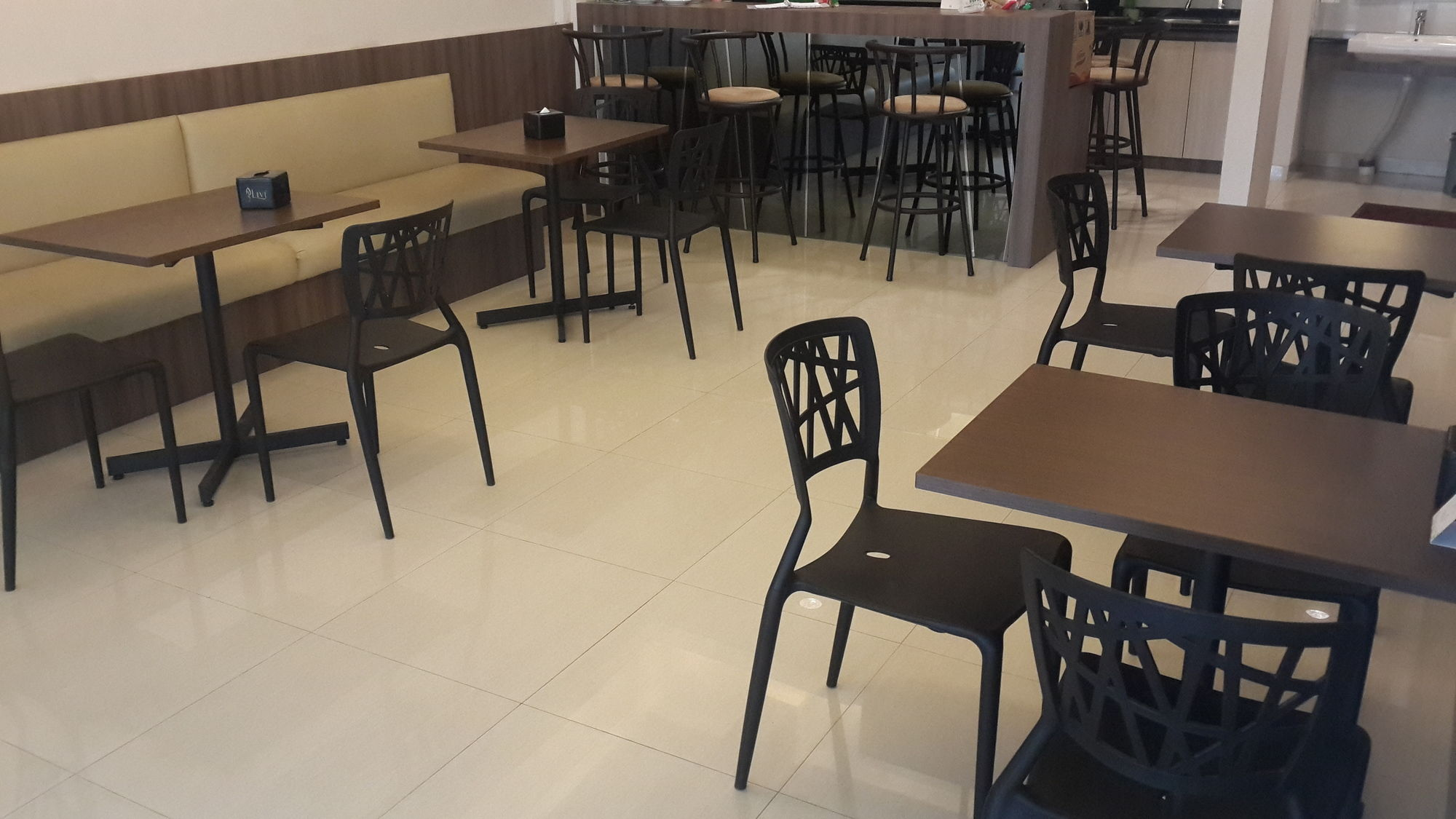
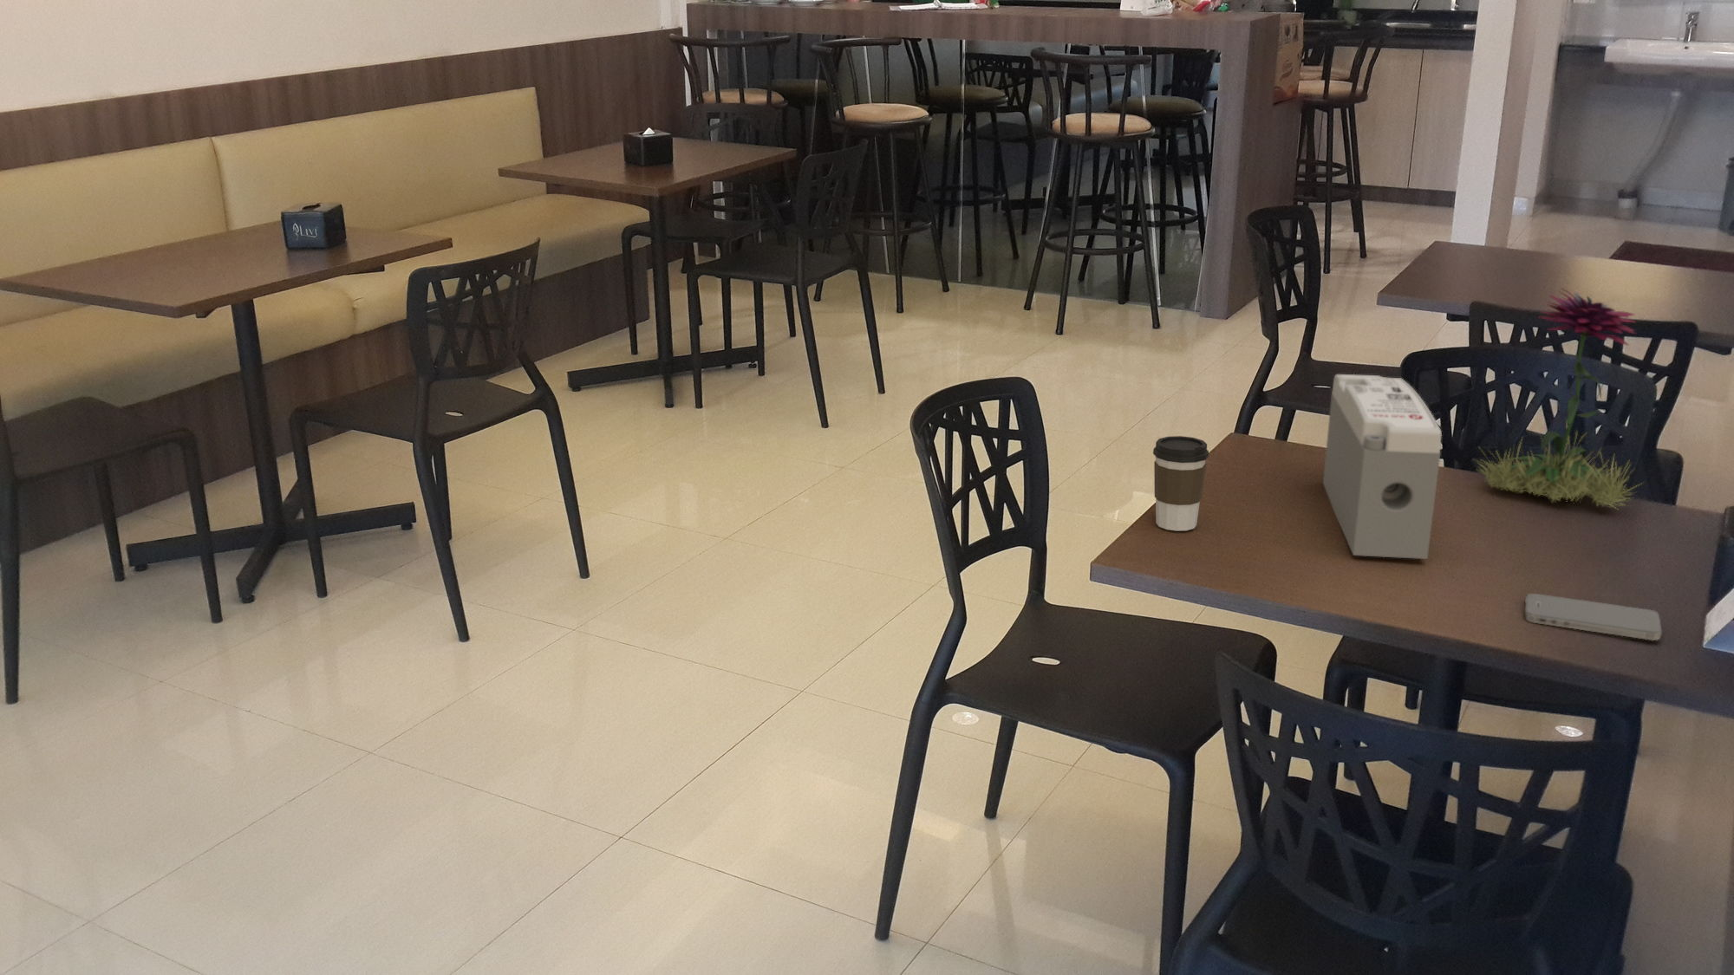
+ coffee cup [1153,435,1210,532]
+ flower [1473,286,1646,512]
+ battery [1322,374,1442,560]
+ smartphone [1524,593,1663,642]
